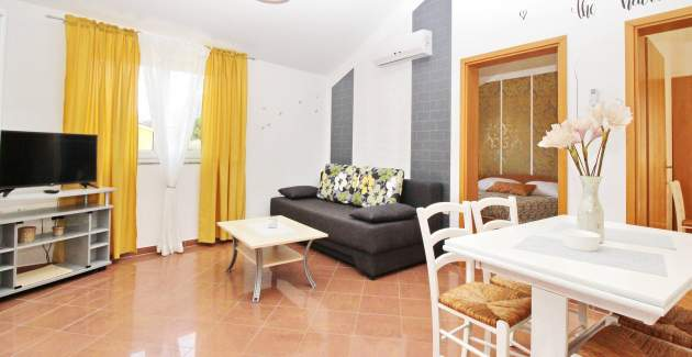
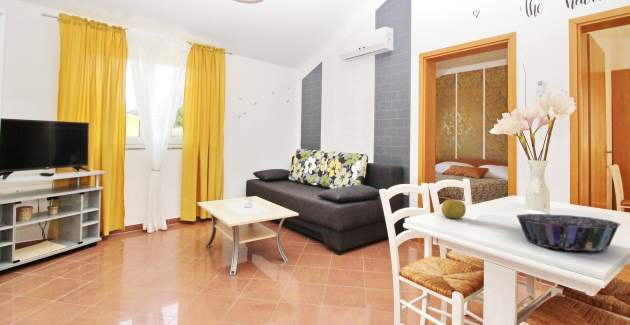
+ fruit [440,198,467,219]
+ decorative bowl [515,213,622,252]
